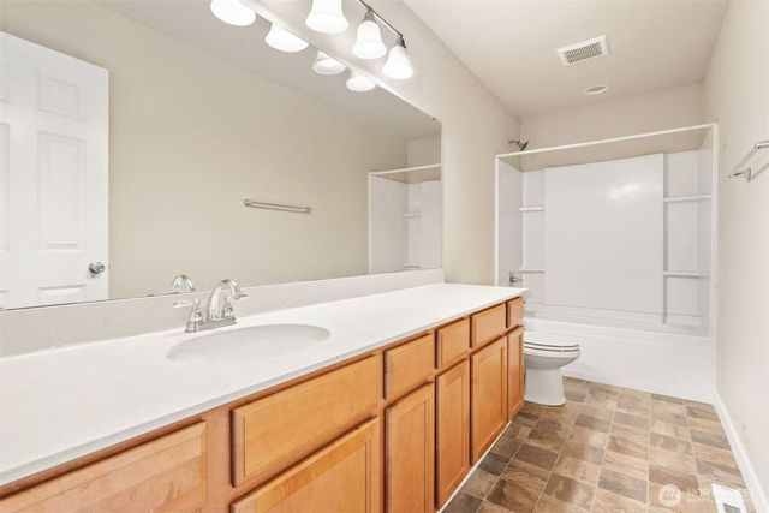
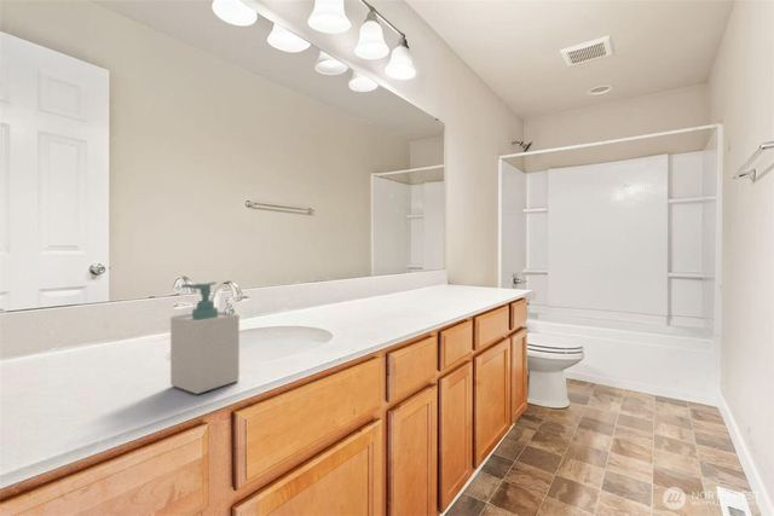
+ soap bottle [169,280,241,395]
